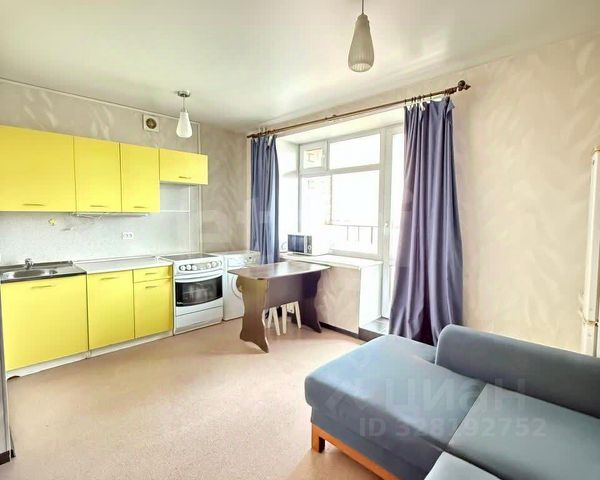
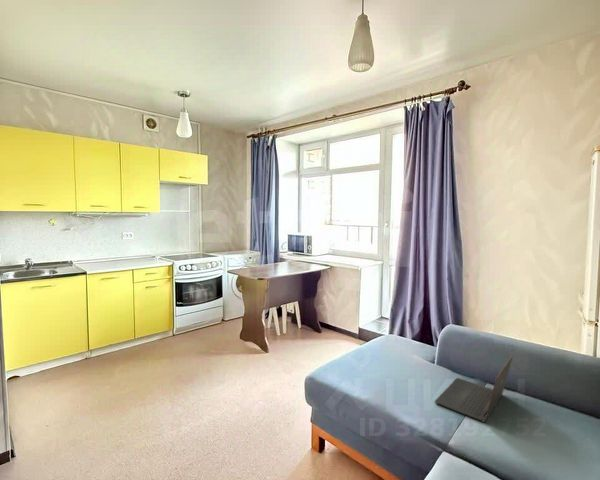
+ laptop [434,354,514,423]
